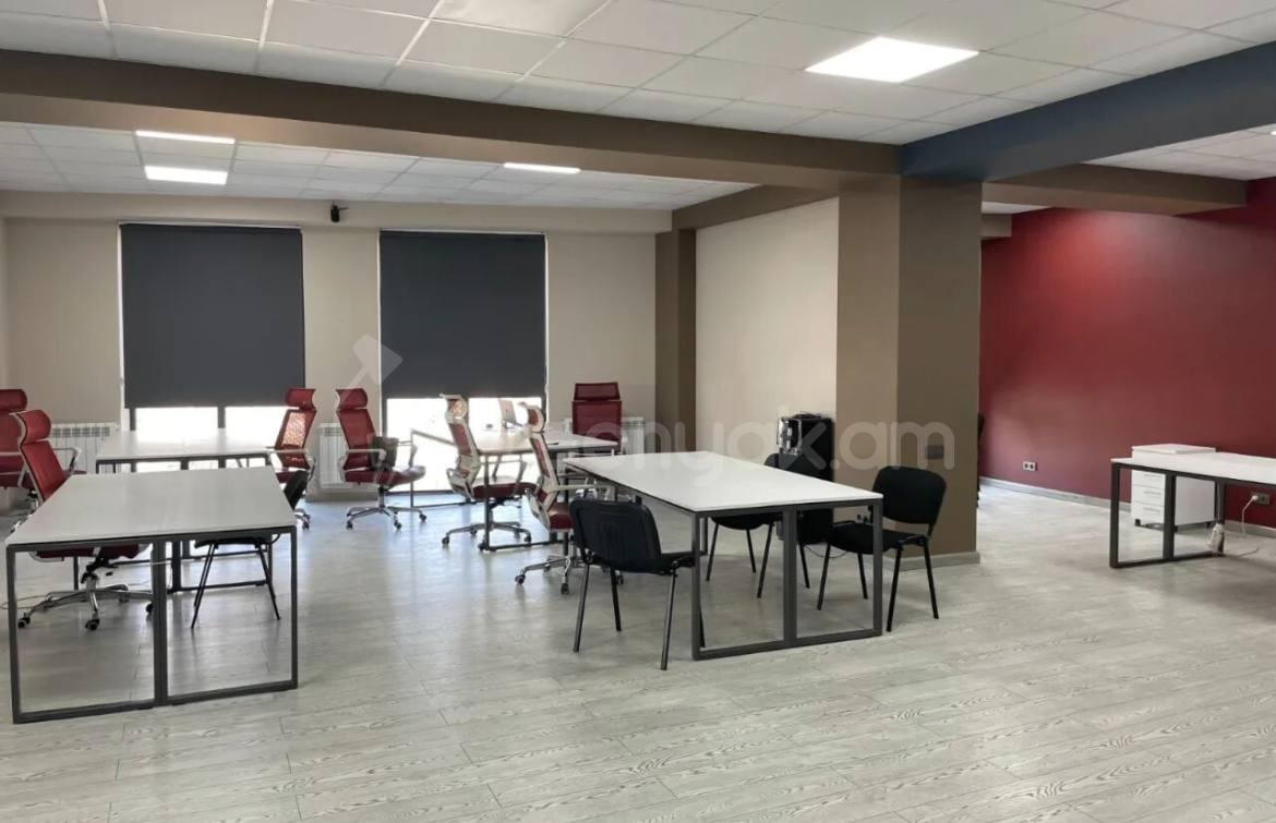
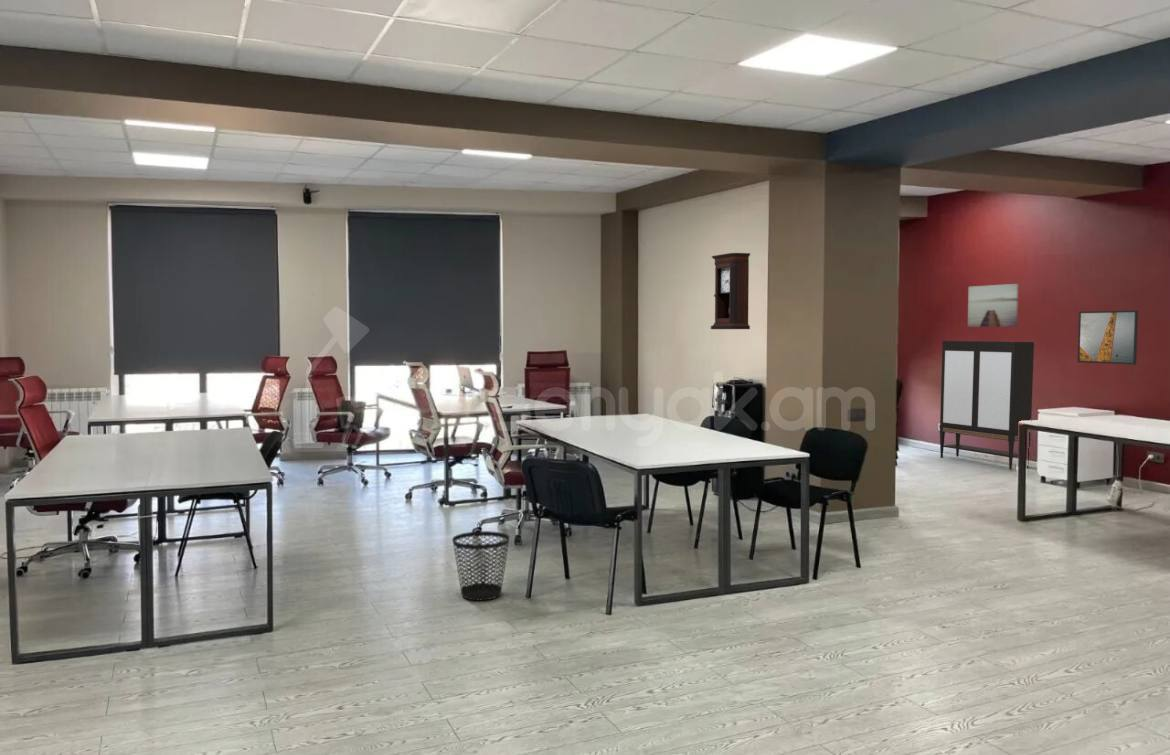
+ wastebasket [451,530,510,601]
+ storage cabinet [938,340,1035,471]
+ pendulum clock [710,252,751,330]
+ wall art [967,283,1019,328]
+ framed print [1077,309,1139,366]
